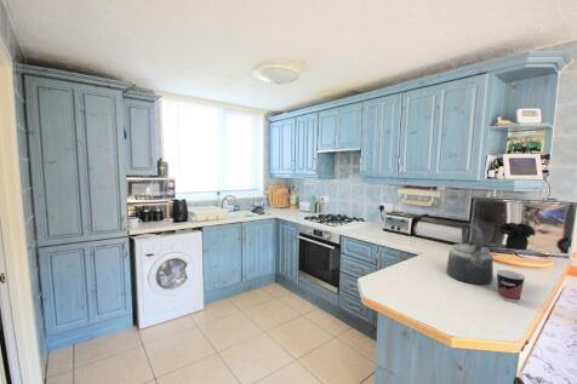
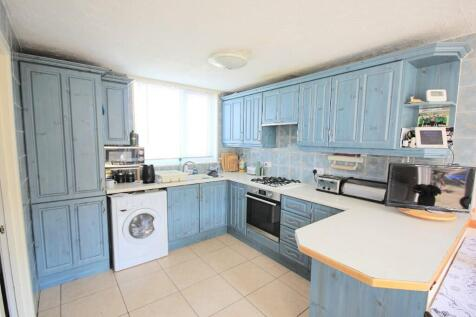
- kettle [445,222,495,286]
- cup [495,269,526,303]
